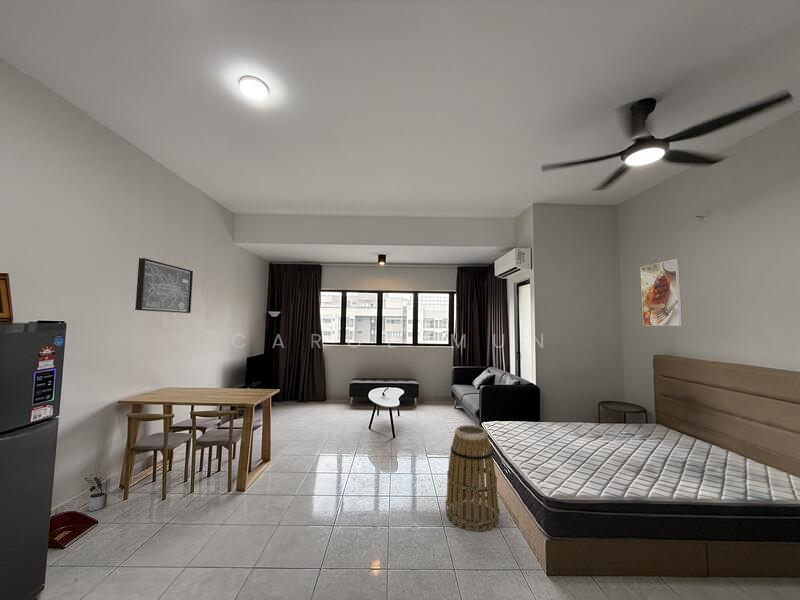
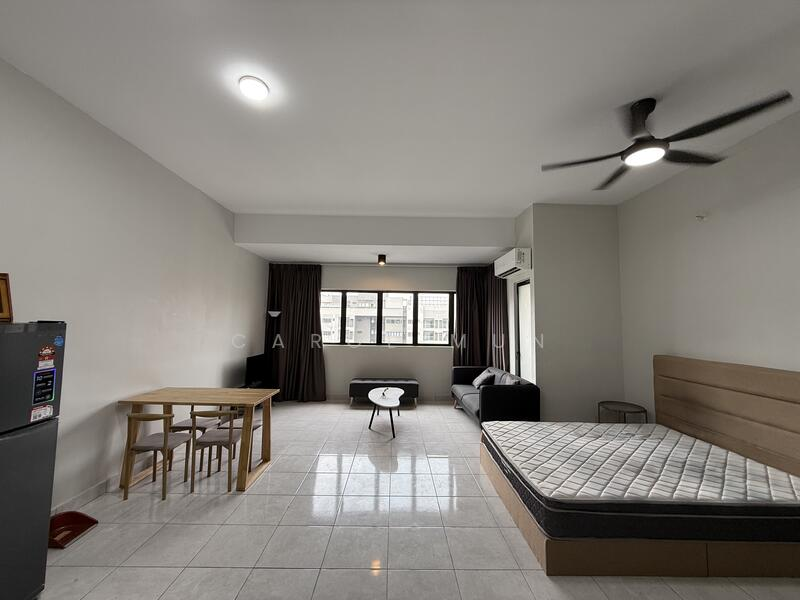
- basket [445,424,501,533]
- wall art [134,257,194,314]
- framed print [639,258,683,327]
- potted plant [83,473,109,512]
